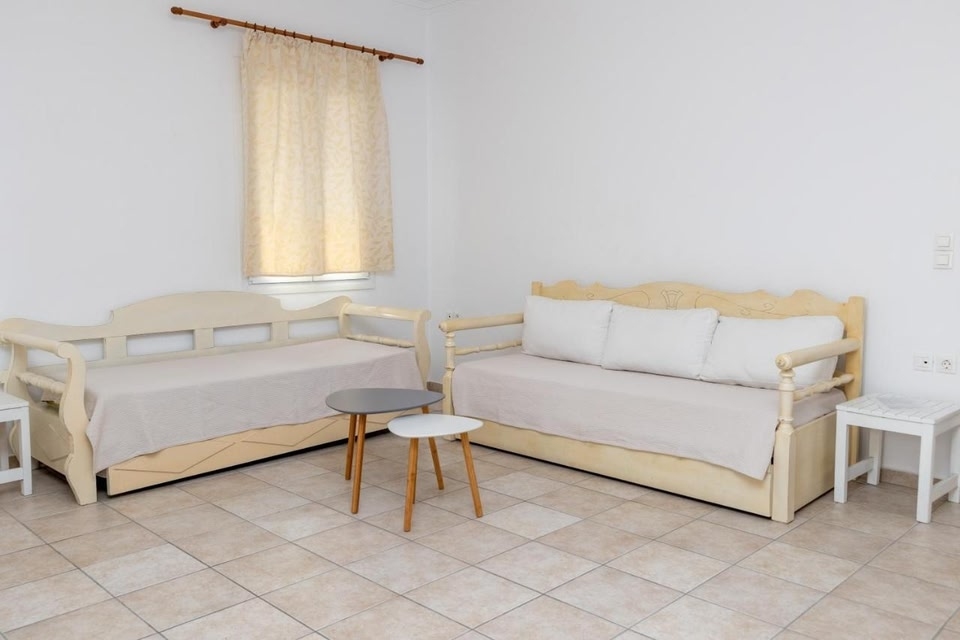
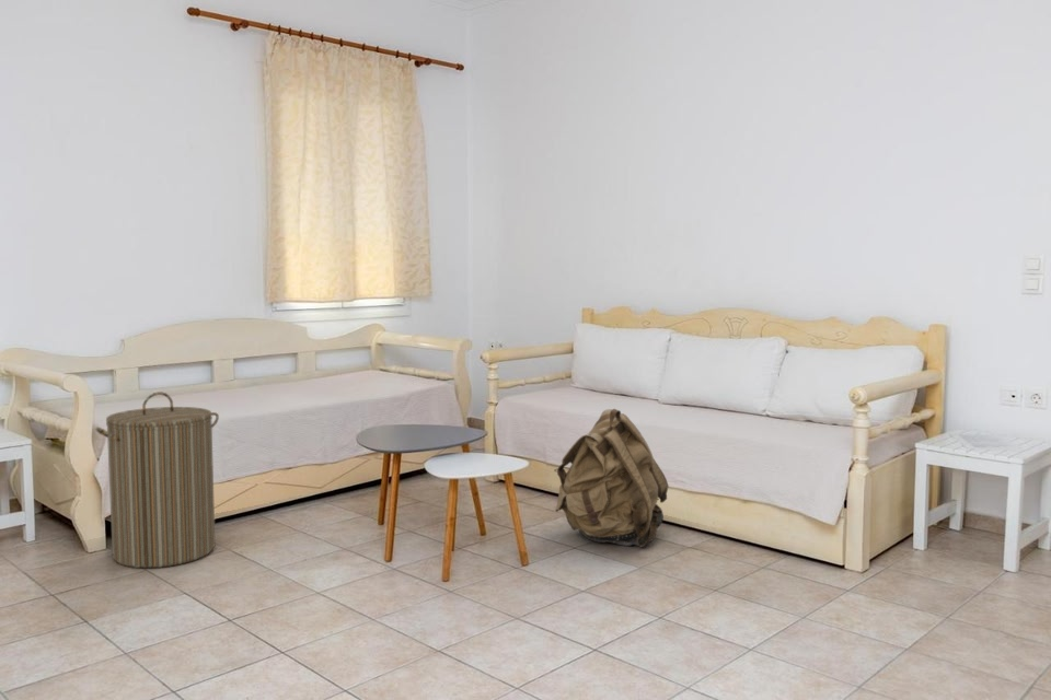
+ laundry hamper [95,390,220,569]
+ backpack [553,408,669,549]
